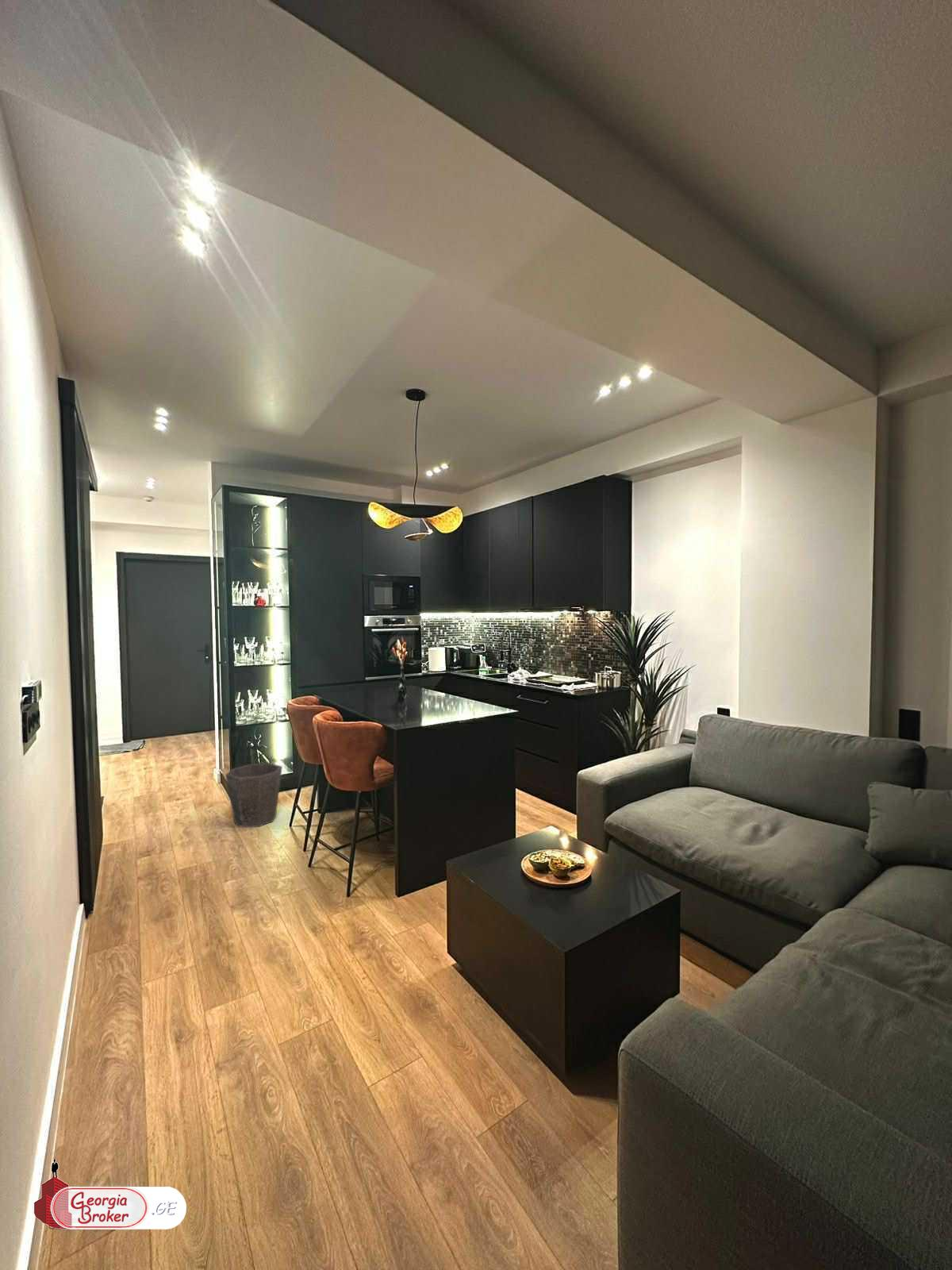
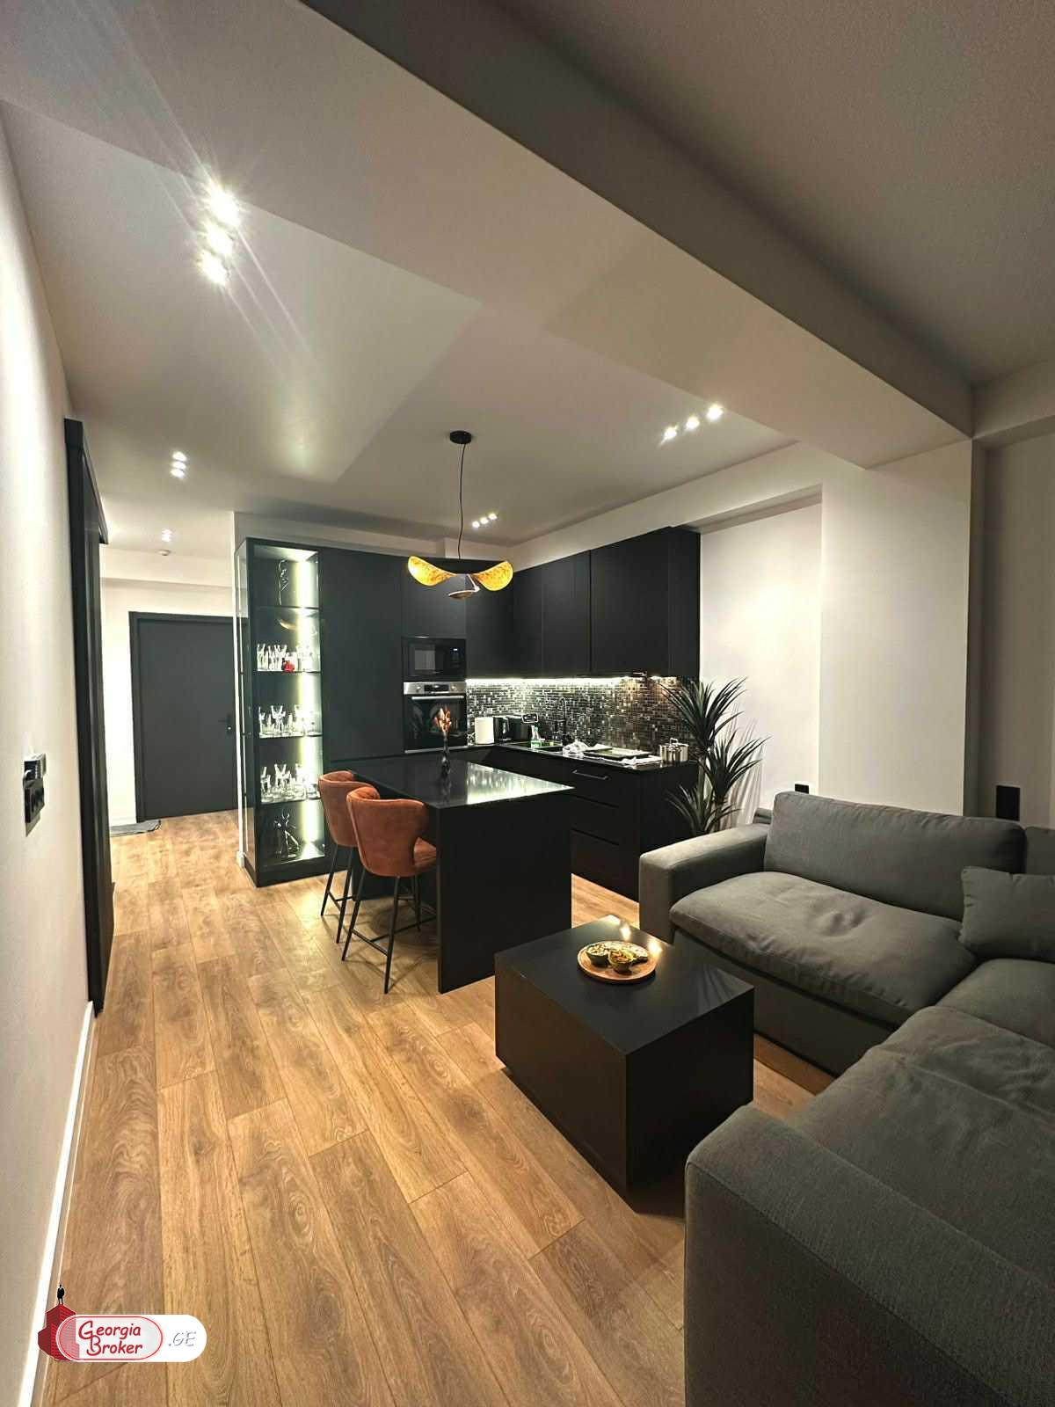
- waste bin [225,763,283,829]
